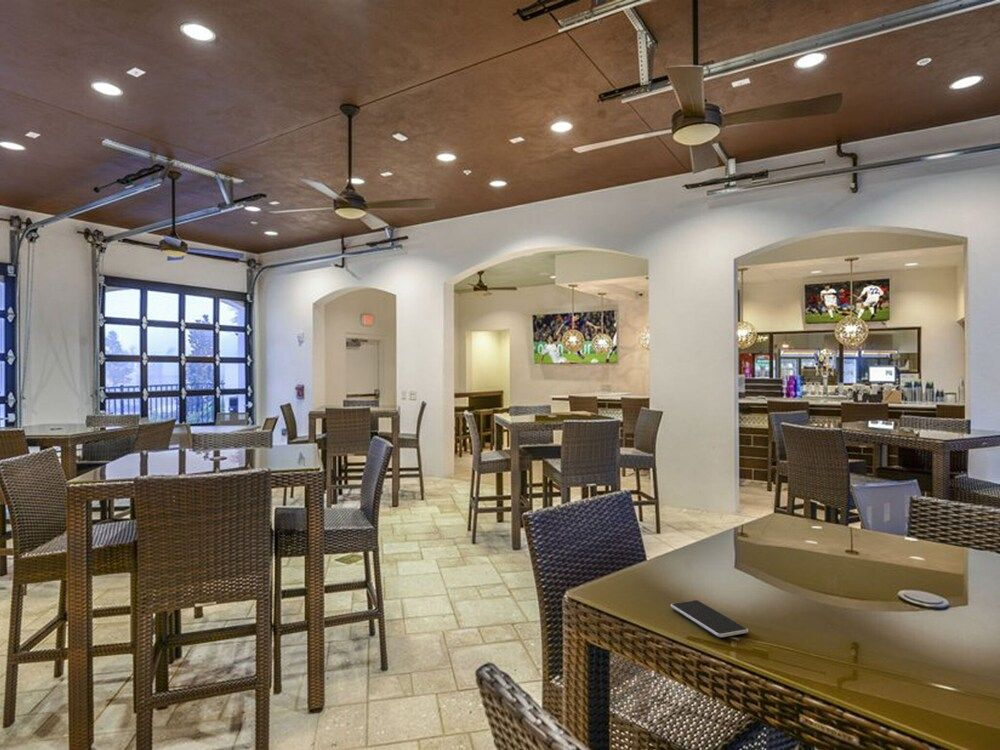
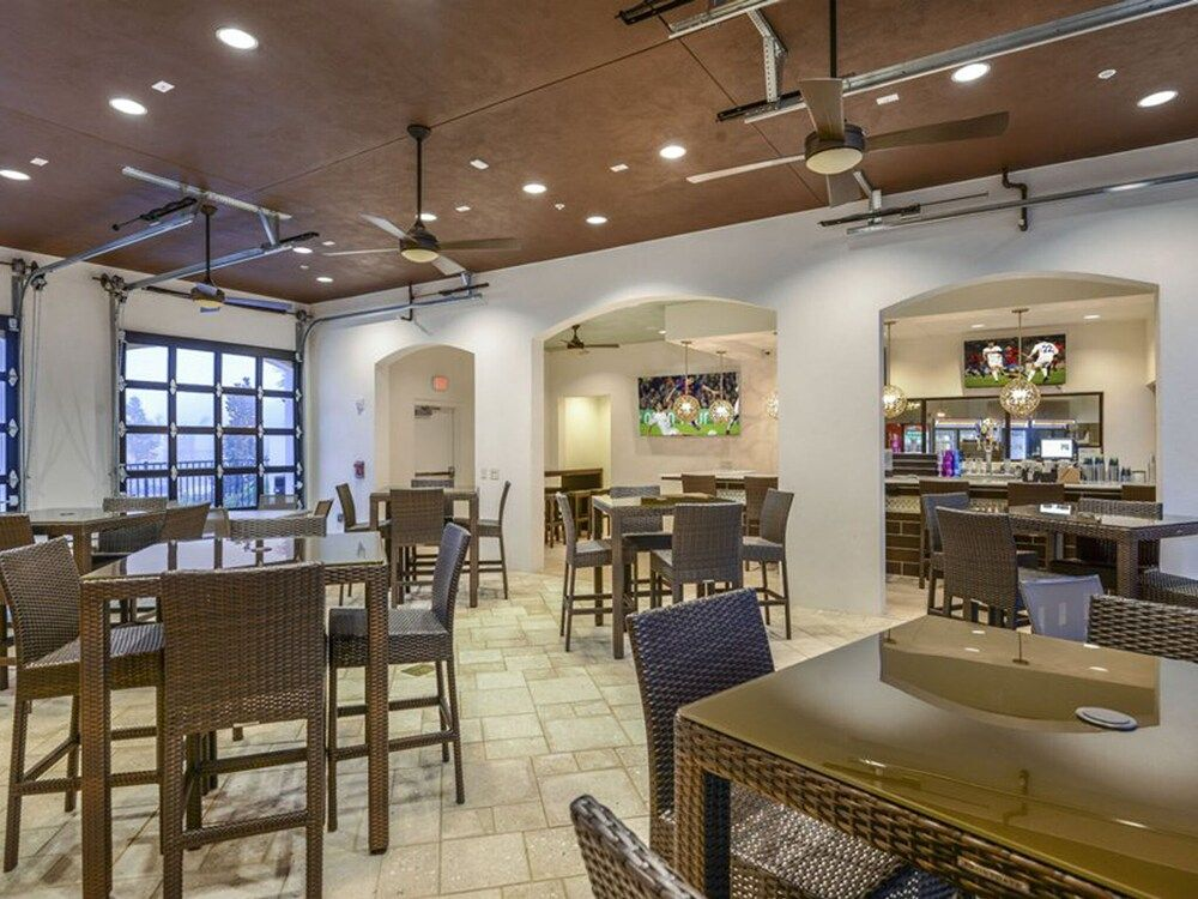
- smartphone [670,599,749,638]
